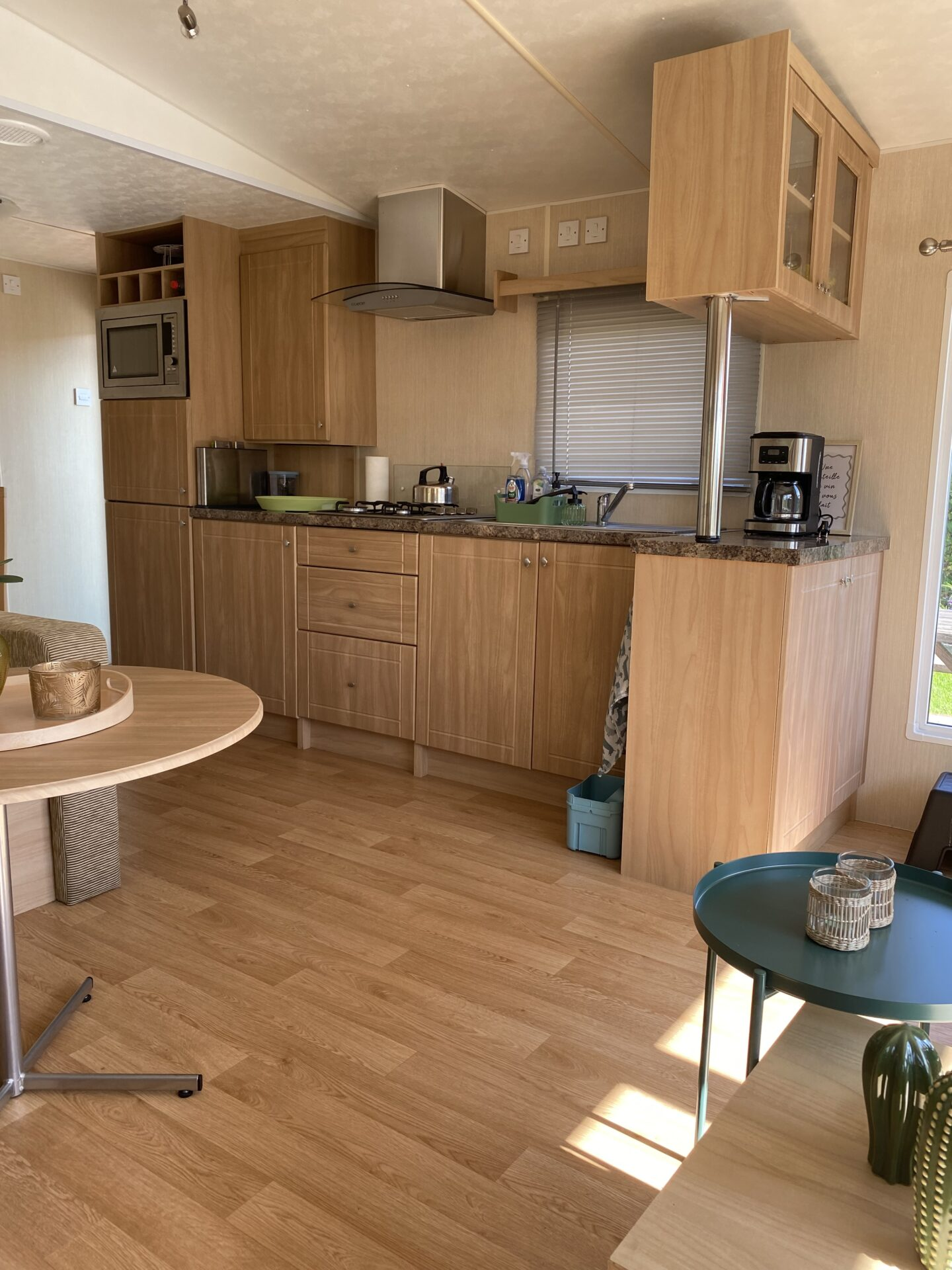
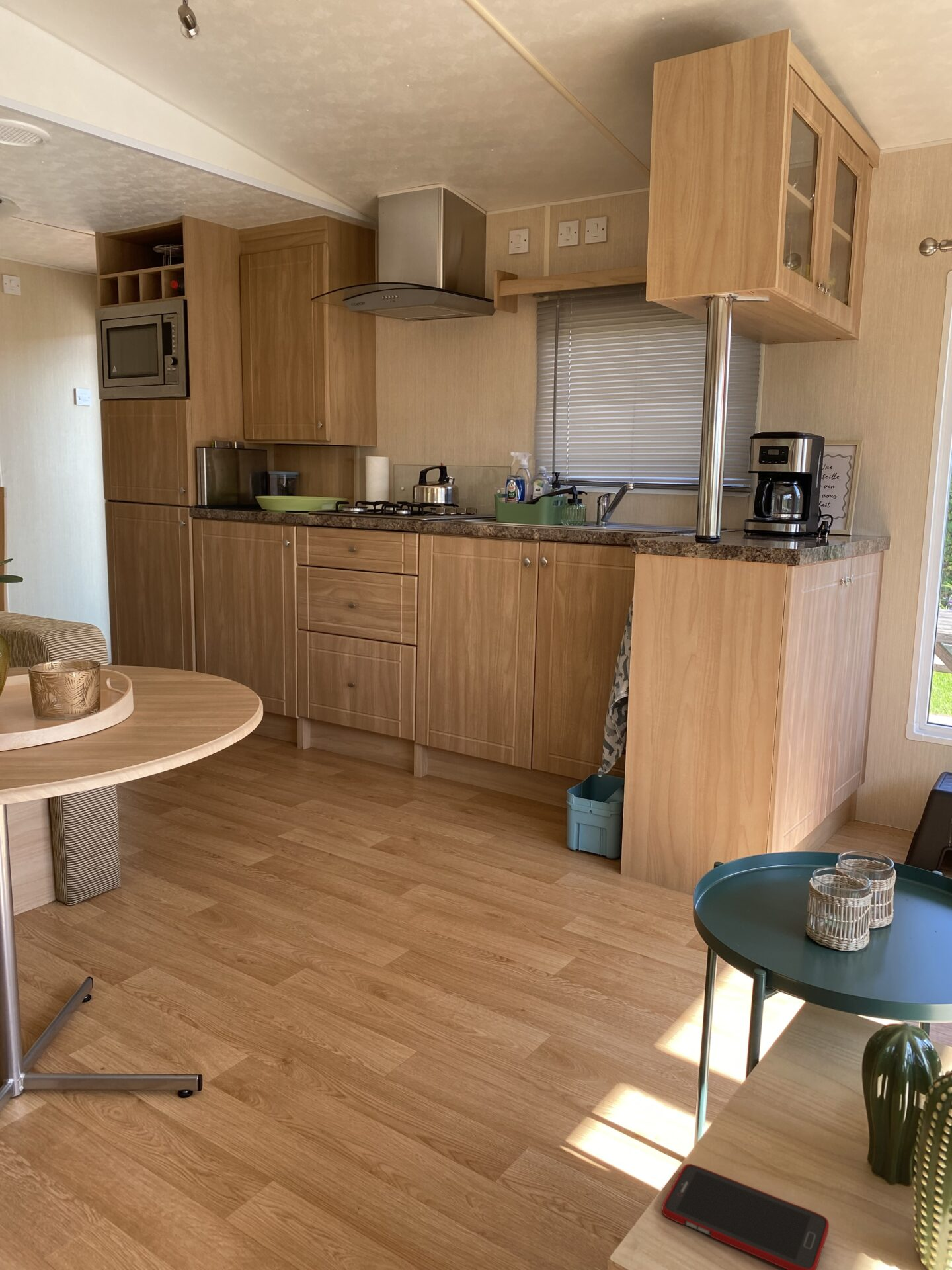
+ cell phone [661,1164,830,1270]
